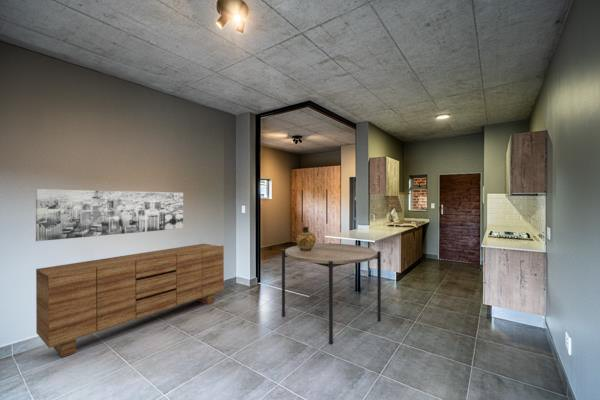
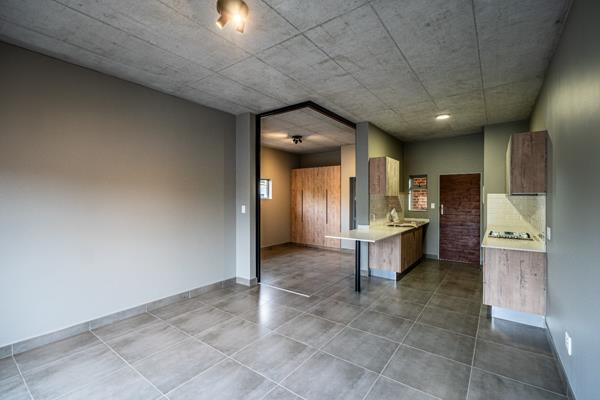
- sideboard [35,243,225,358]
- ceramic jug [295,225,317,251]
- wall art [35,188,184,242]
- dining table [281,242,382,345]
